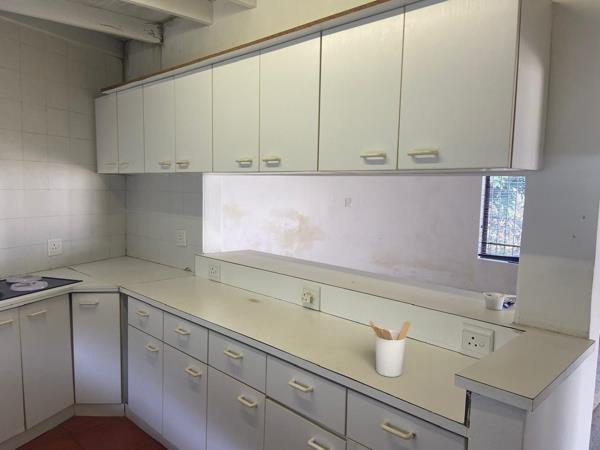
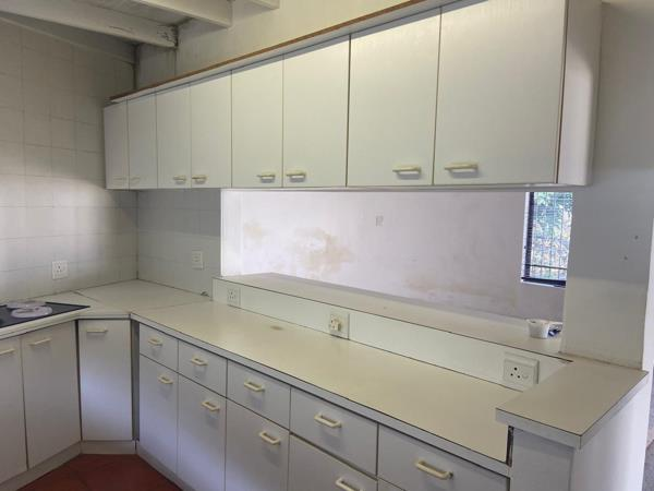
- utensil holder [368,320,411,378]
